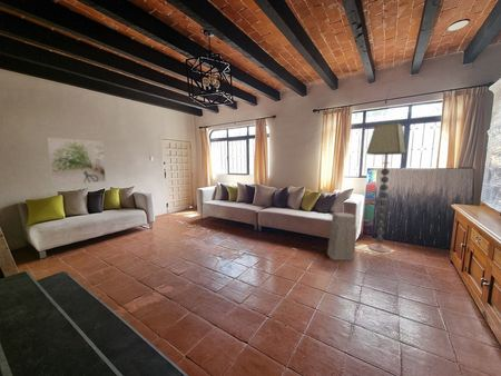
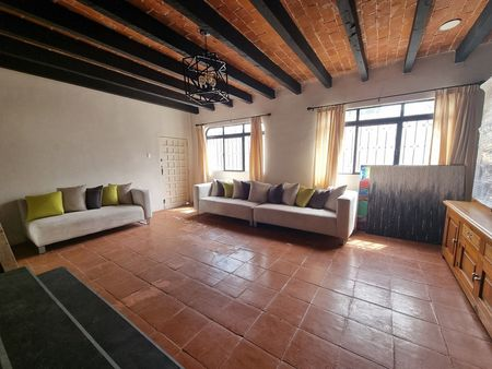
- air purifier [326,211,357,261]
- floor lamp [365,121,407,254]
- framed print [46,137,107,186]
